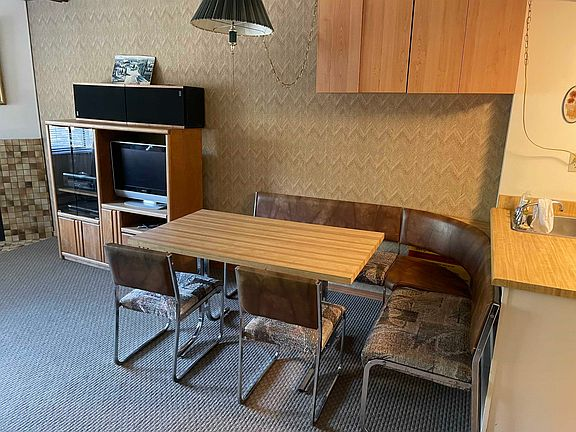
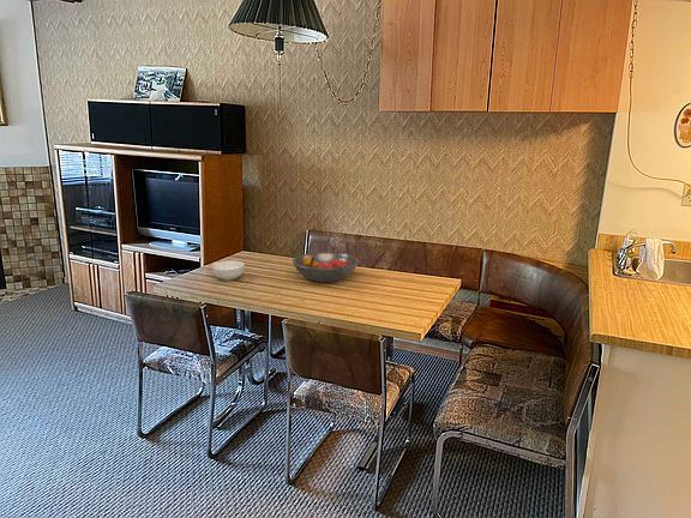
+ cereal bowl [210,260,246,282]
+ fruit bowl [292,251,360,283]
